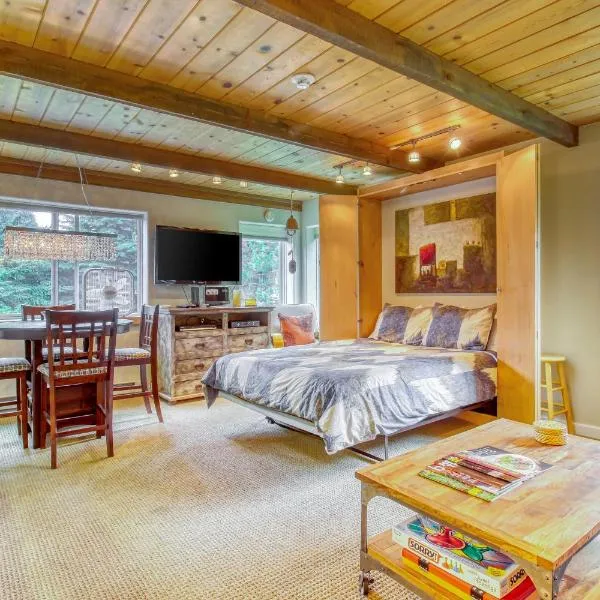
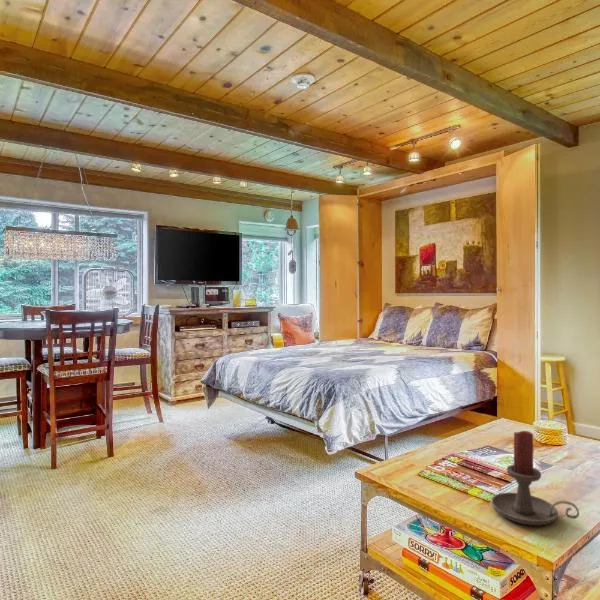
+ candle holder [490,430,580,527]
